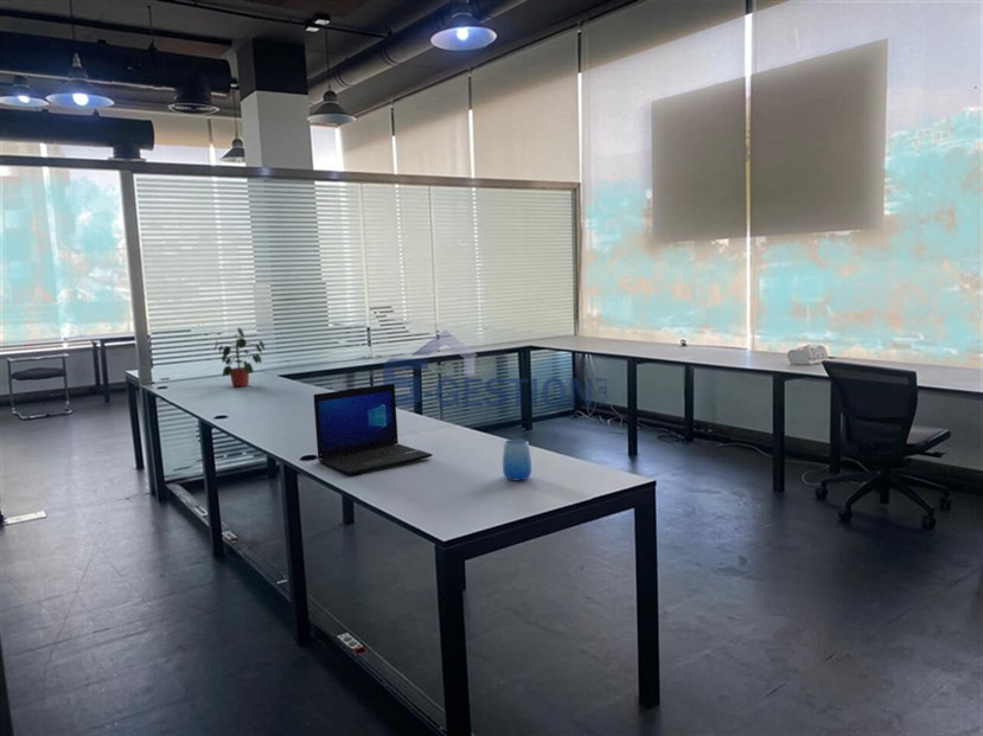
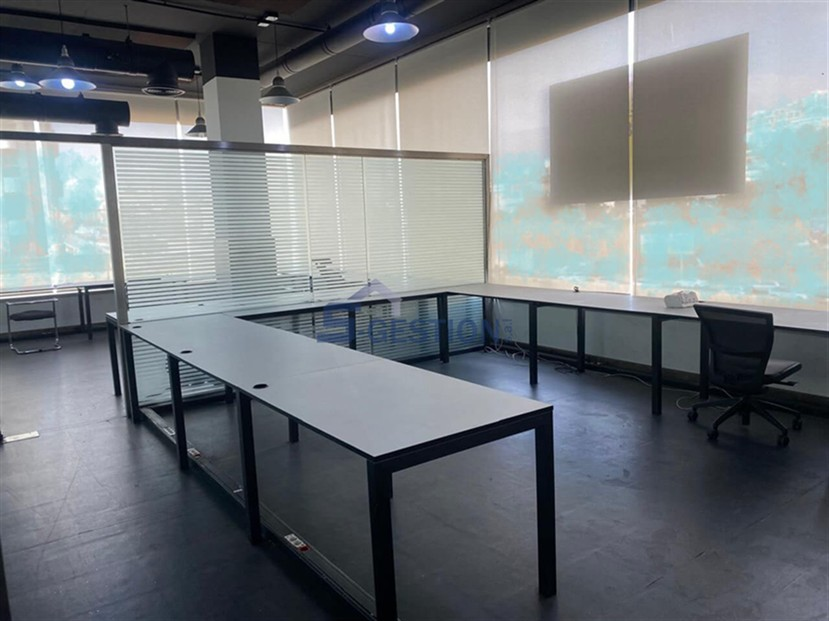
- laptop [313,383,433,475]
- potted plant [212,326,266,388]
- cup [502,439,532,481]
